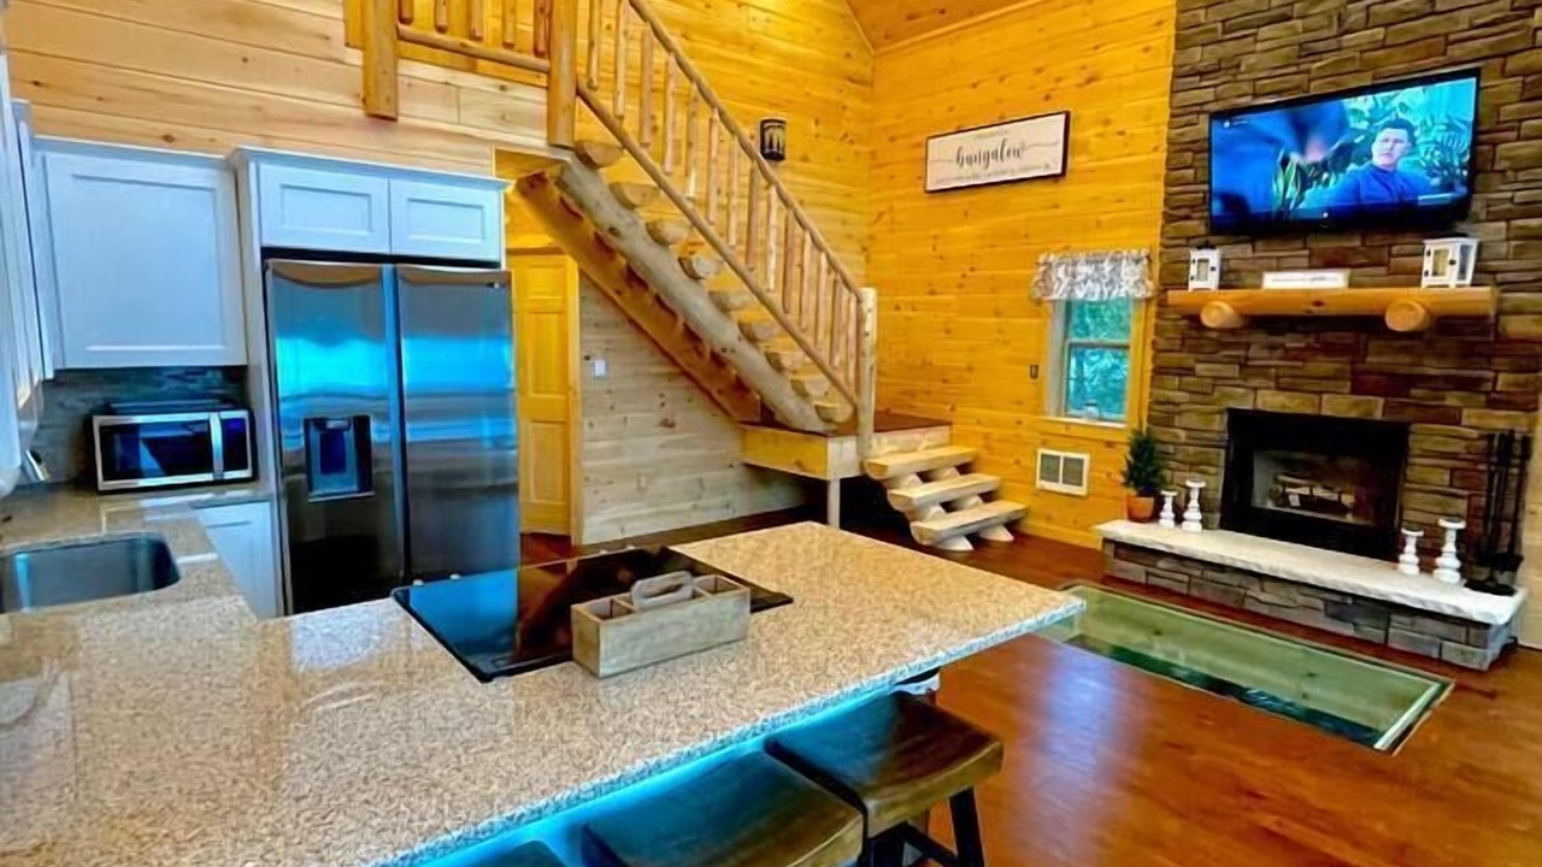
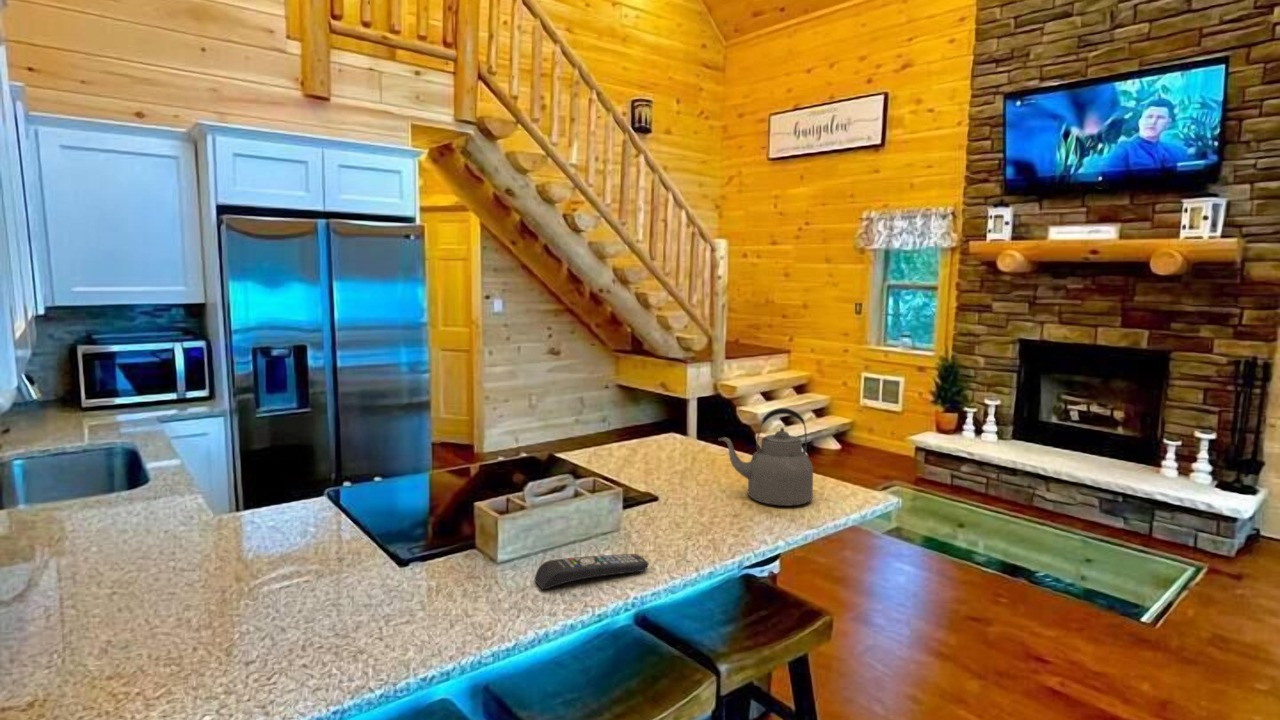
+ kettle [718,407,814,507]
+ remote control [534,553,650,590]
